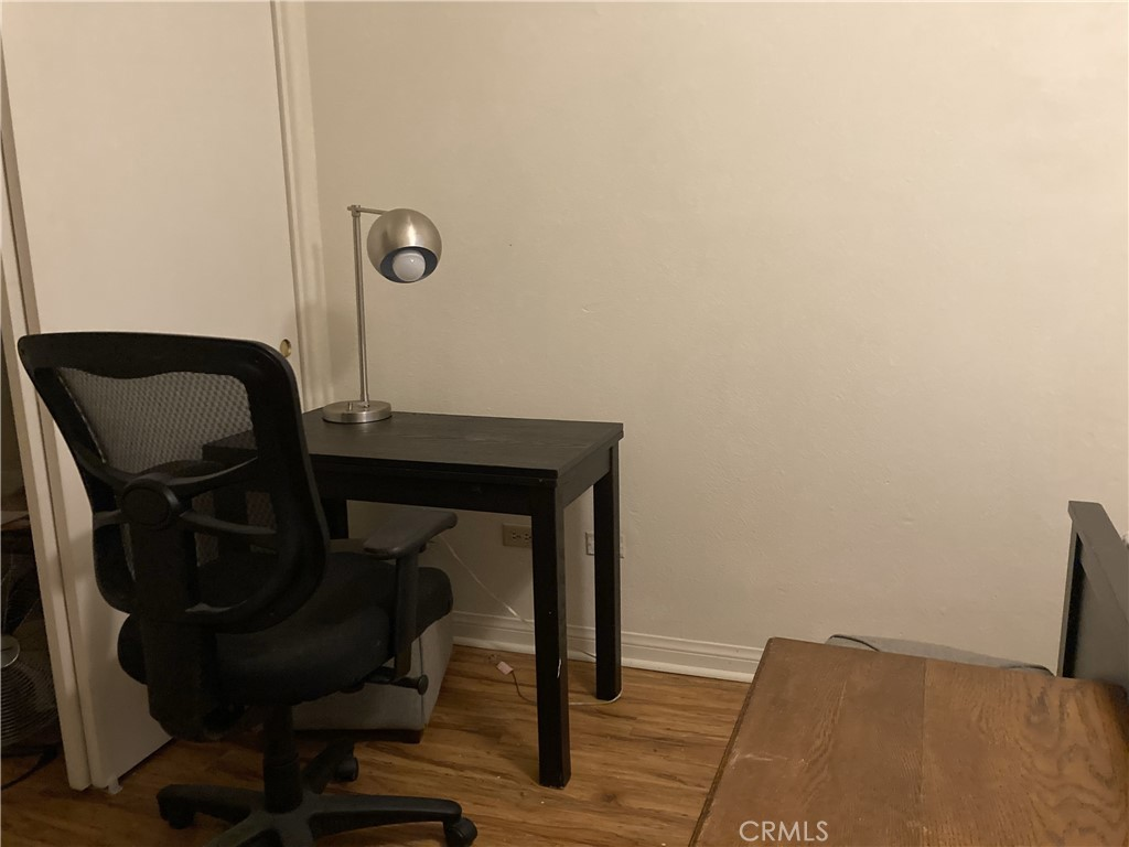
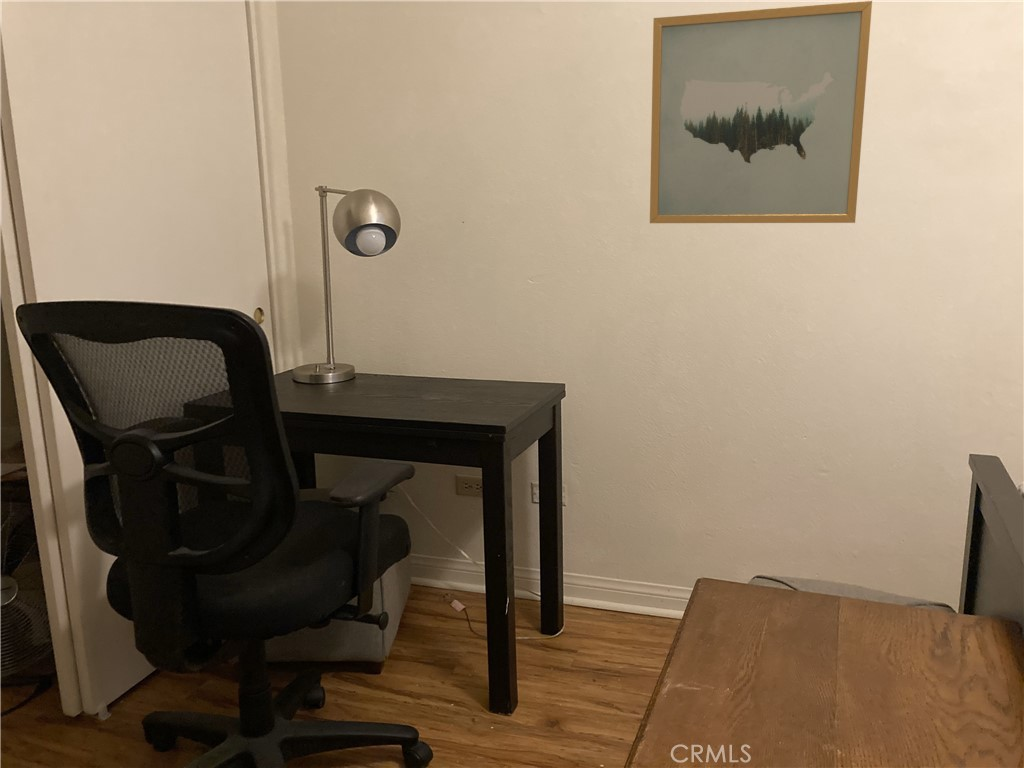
+ wall art [649,0,873,224]
